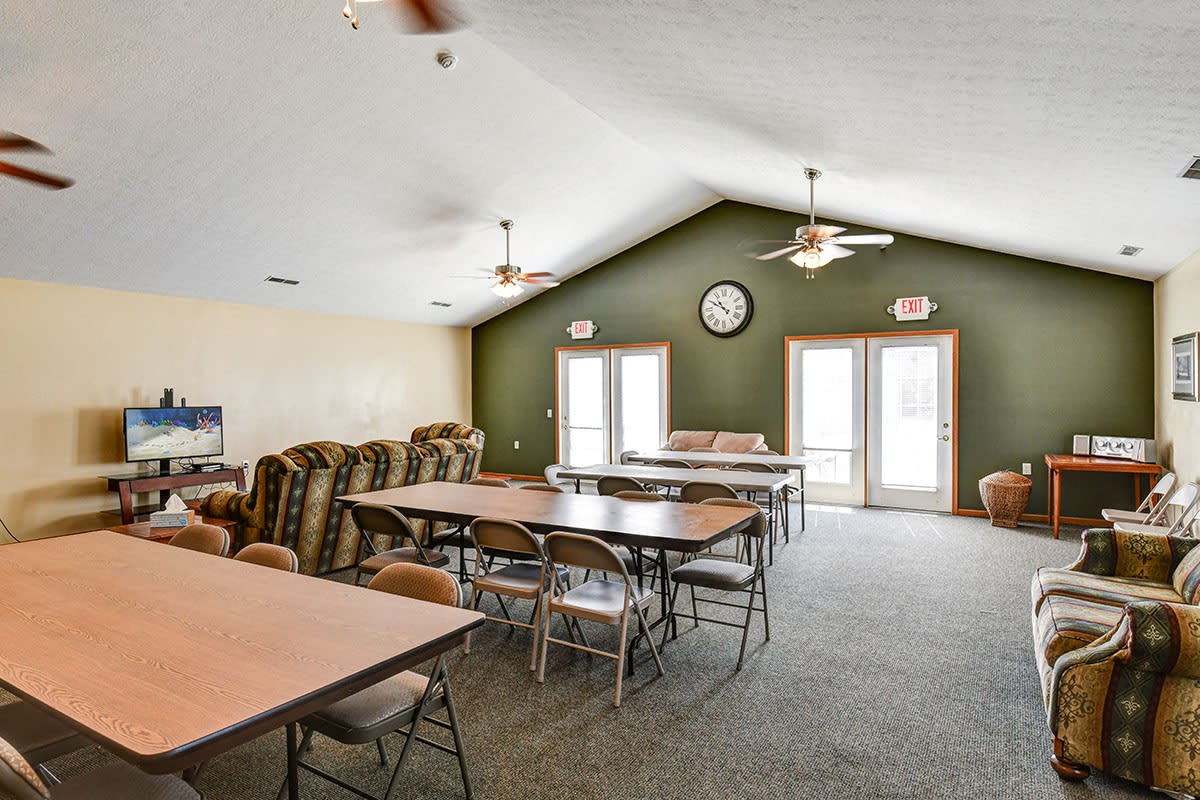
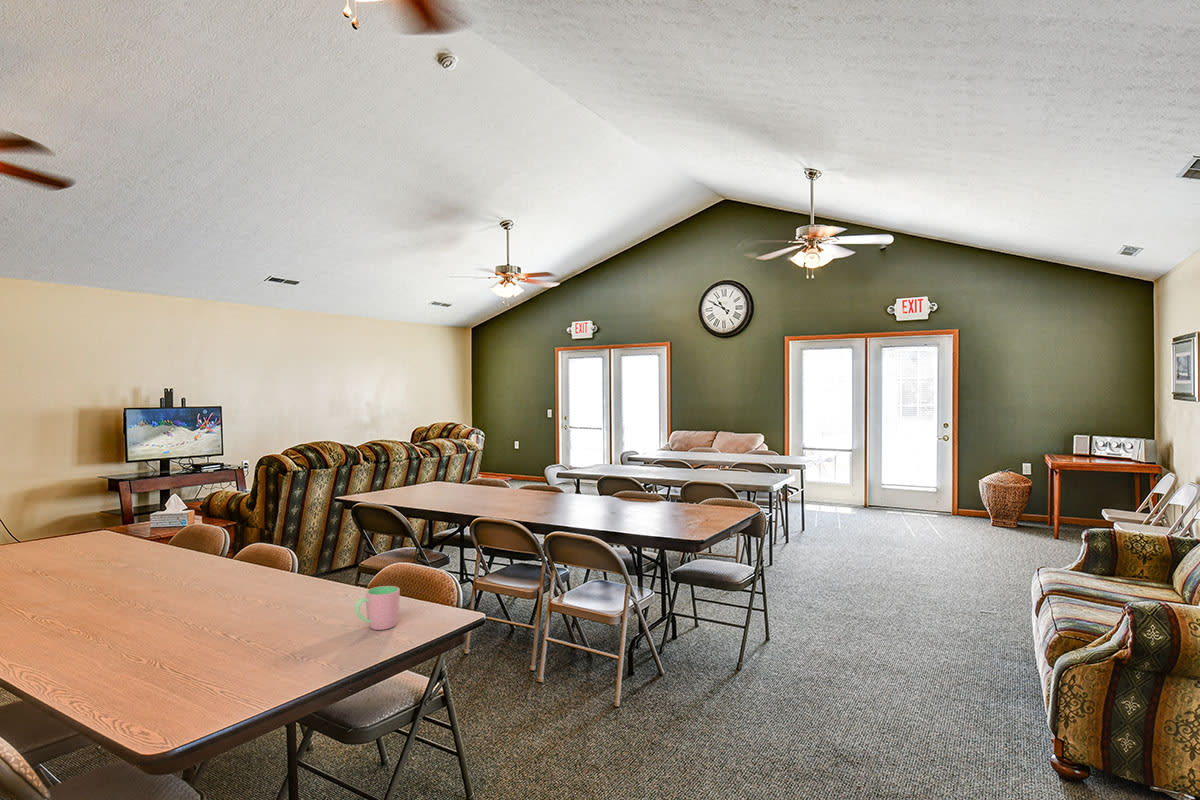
+ cup [354,585,401,631]
